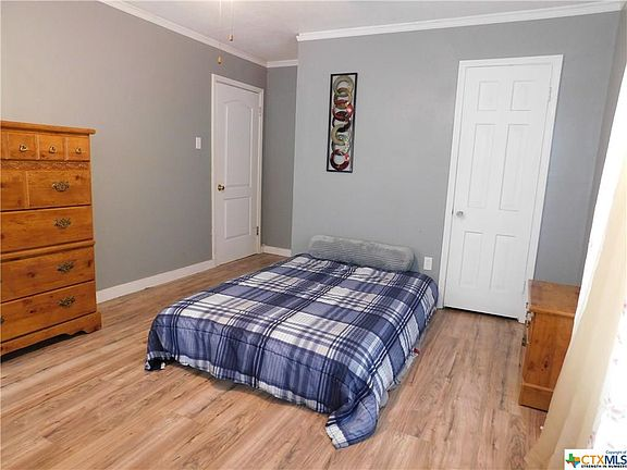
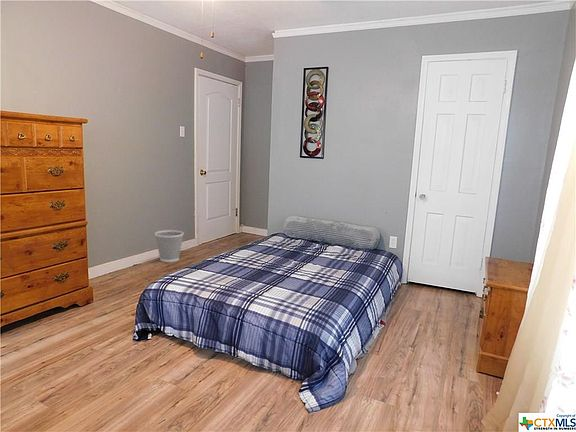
+ wastebasket [154,229,185,263]
